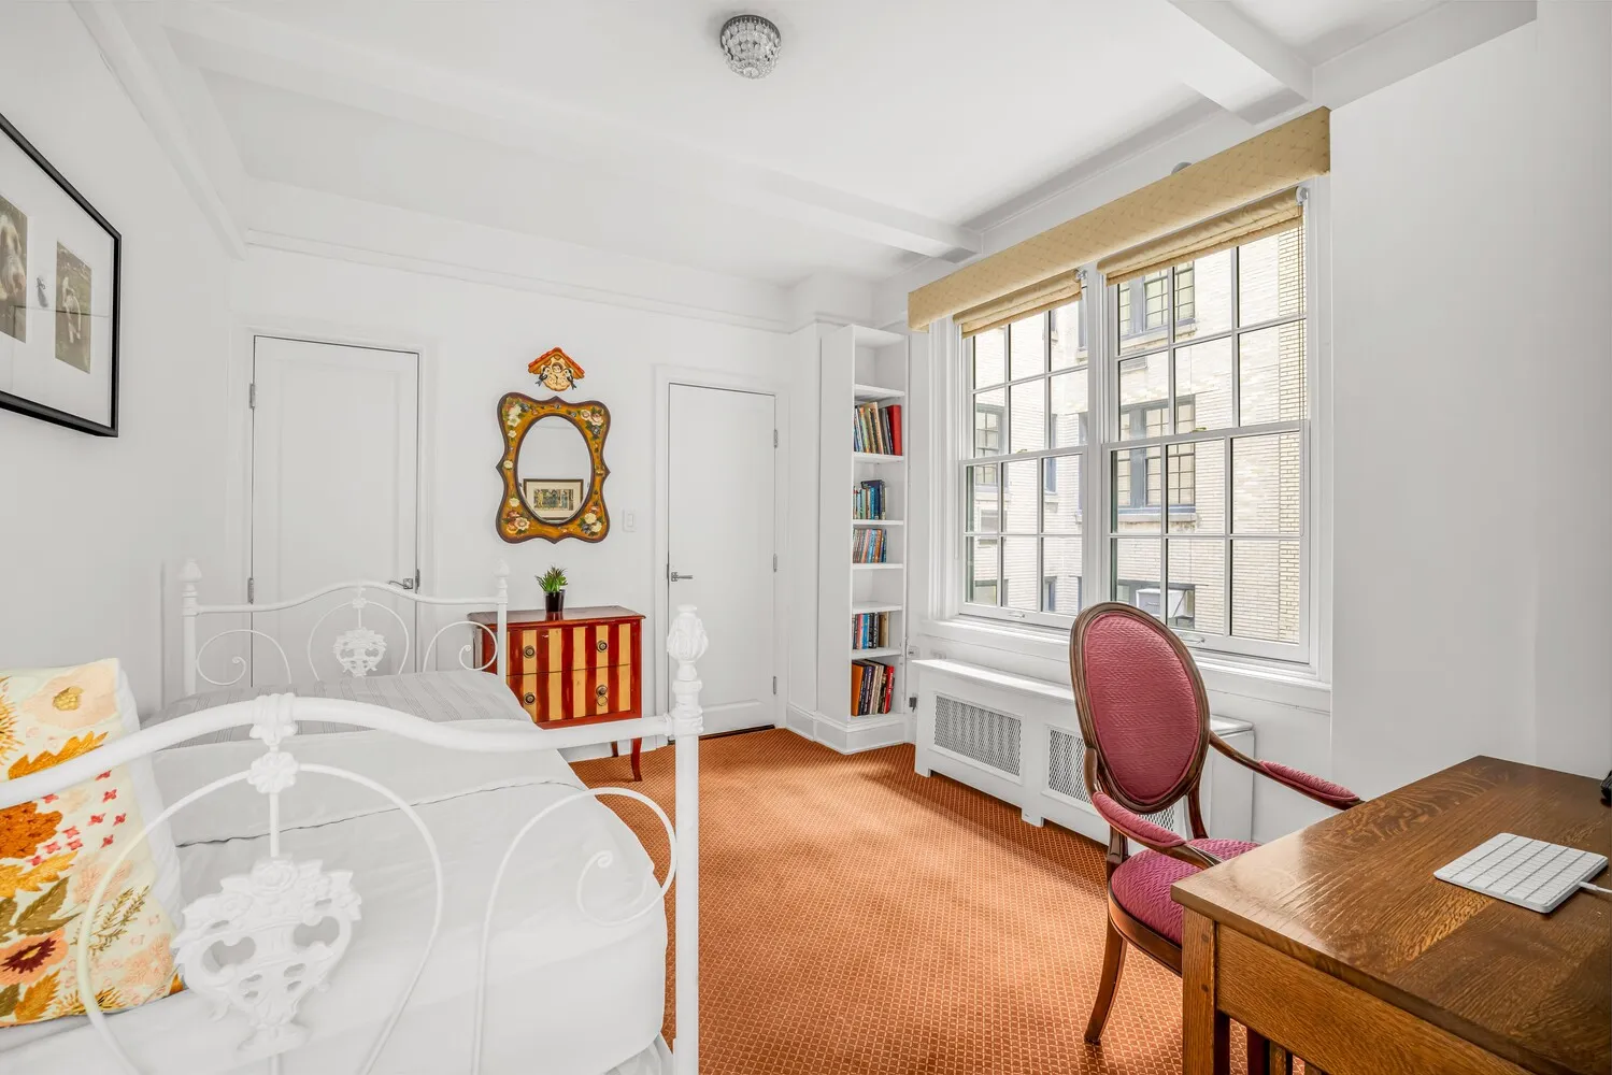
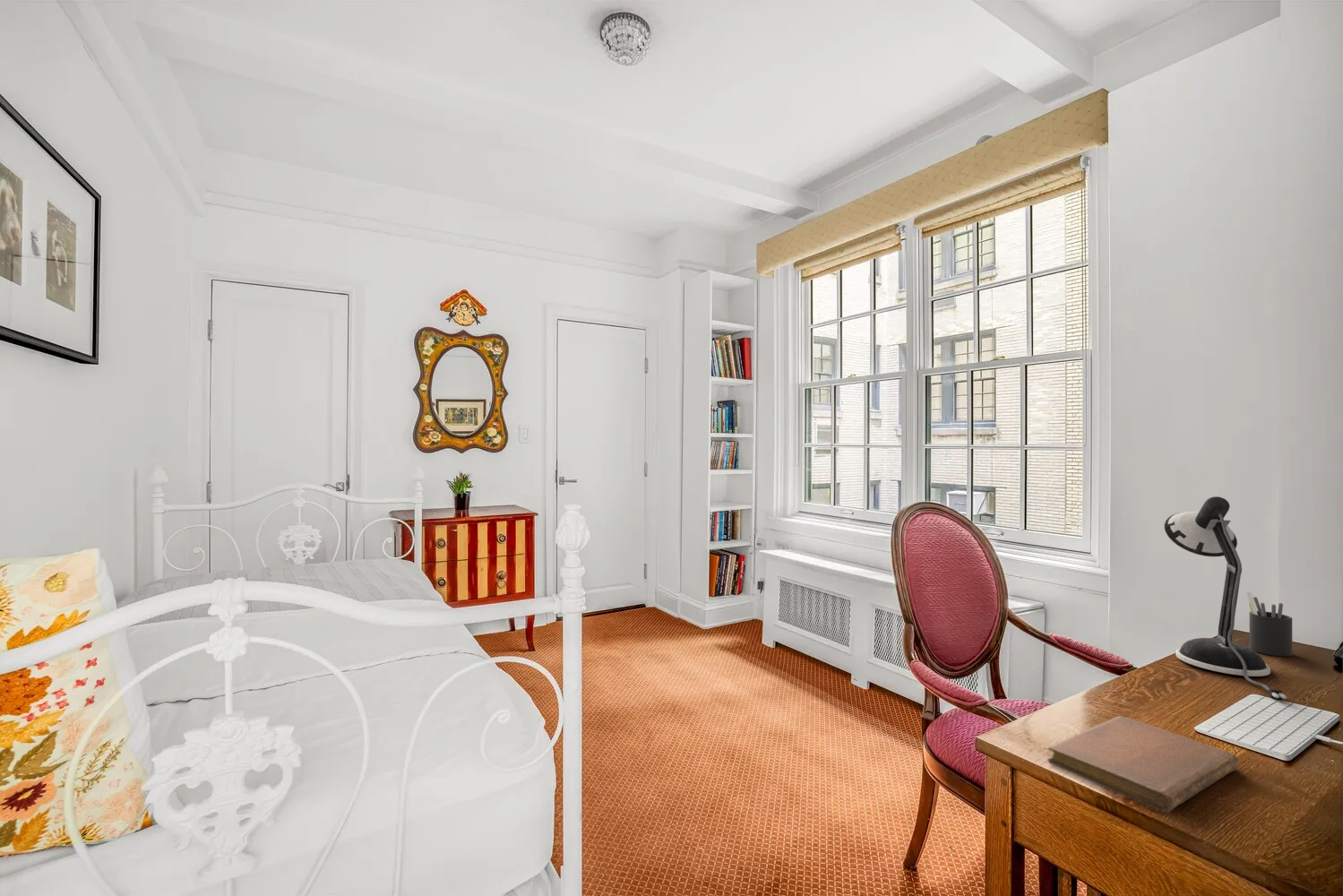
+ pen holder [1245,590,1293,658]
+ notebook [1046,715,1239,814]
+ desk lamp [1164,495,1287,700]
